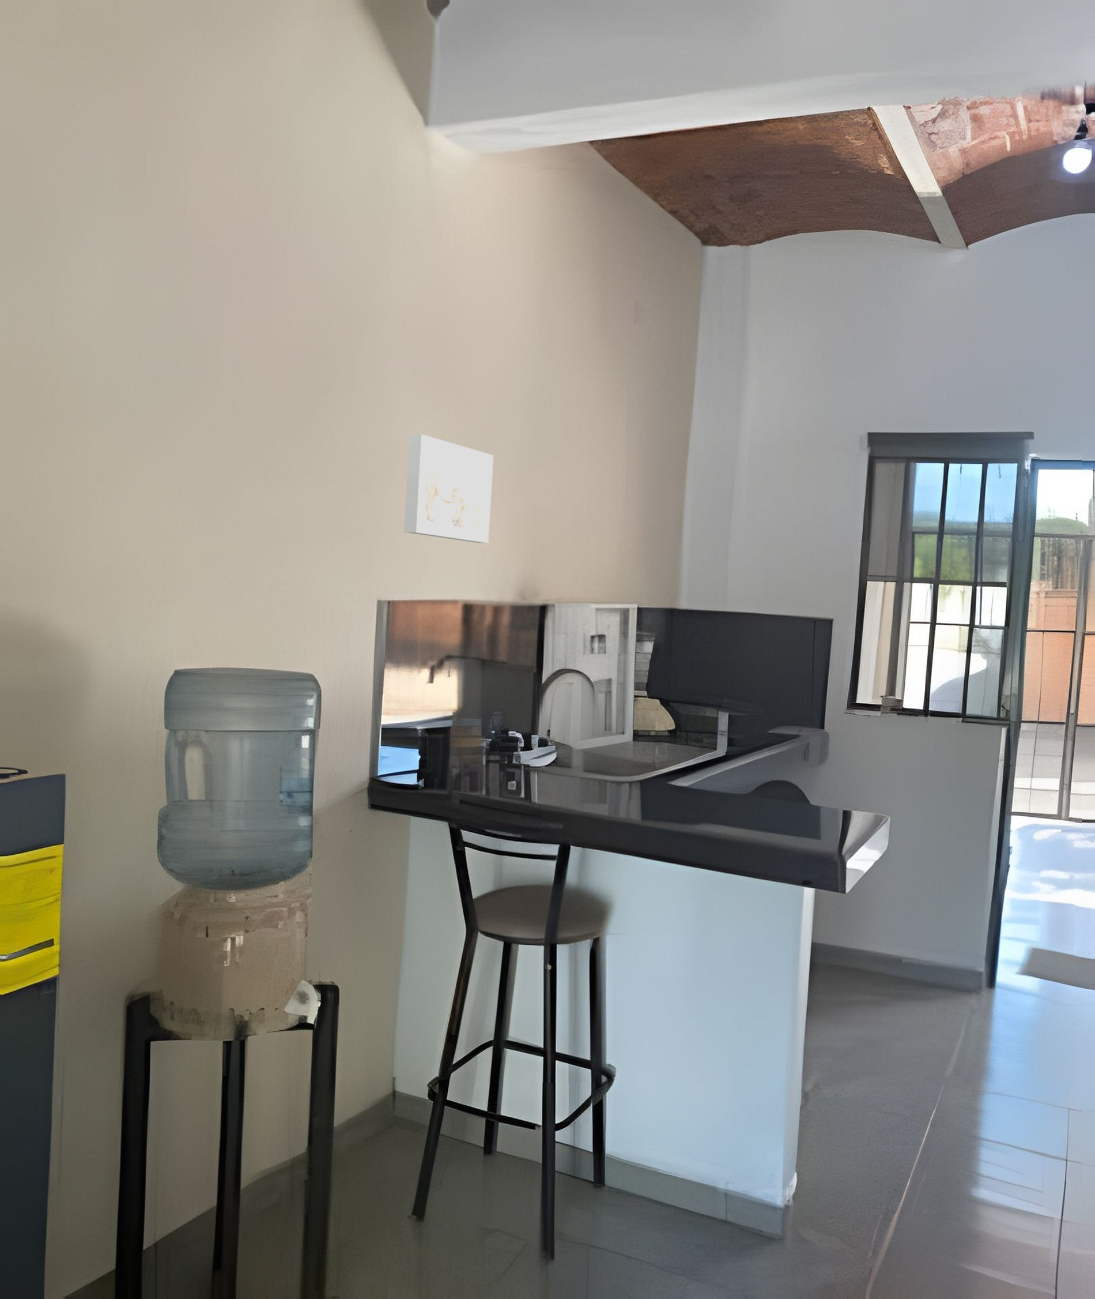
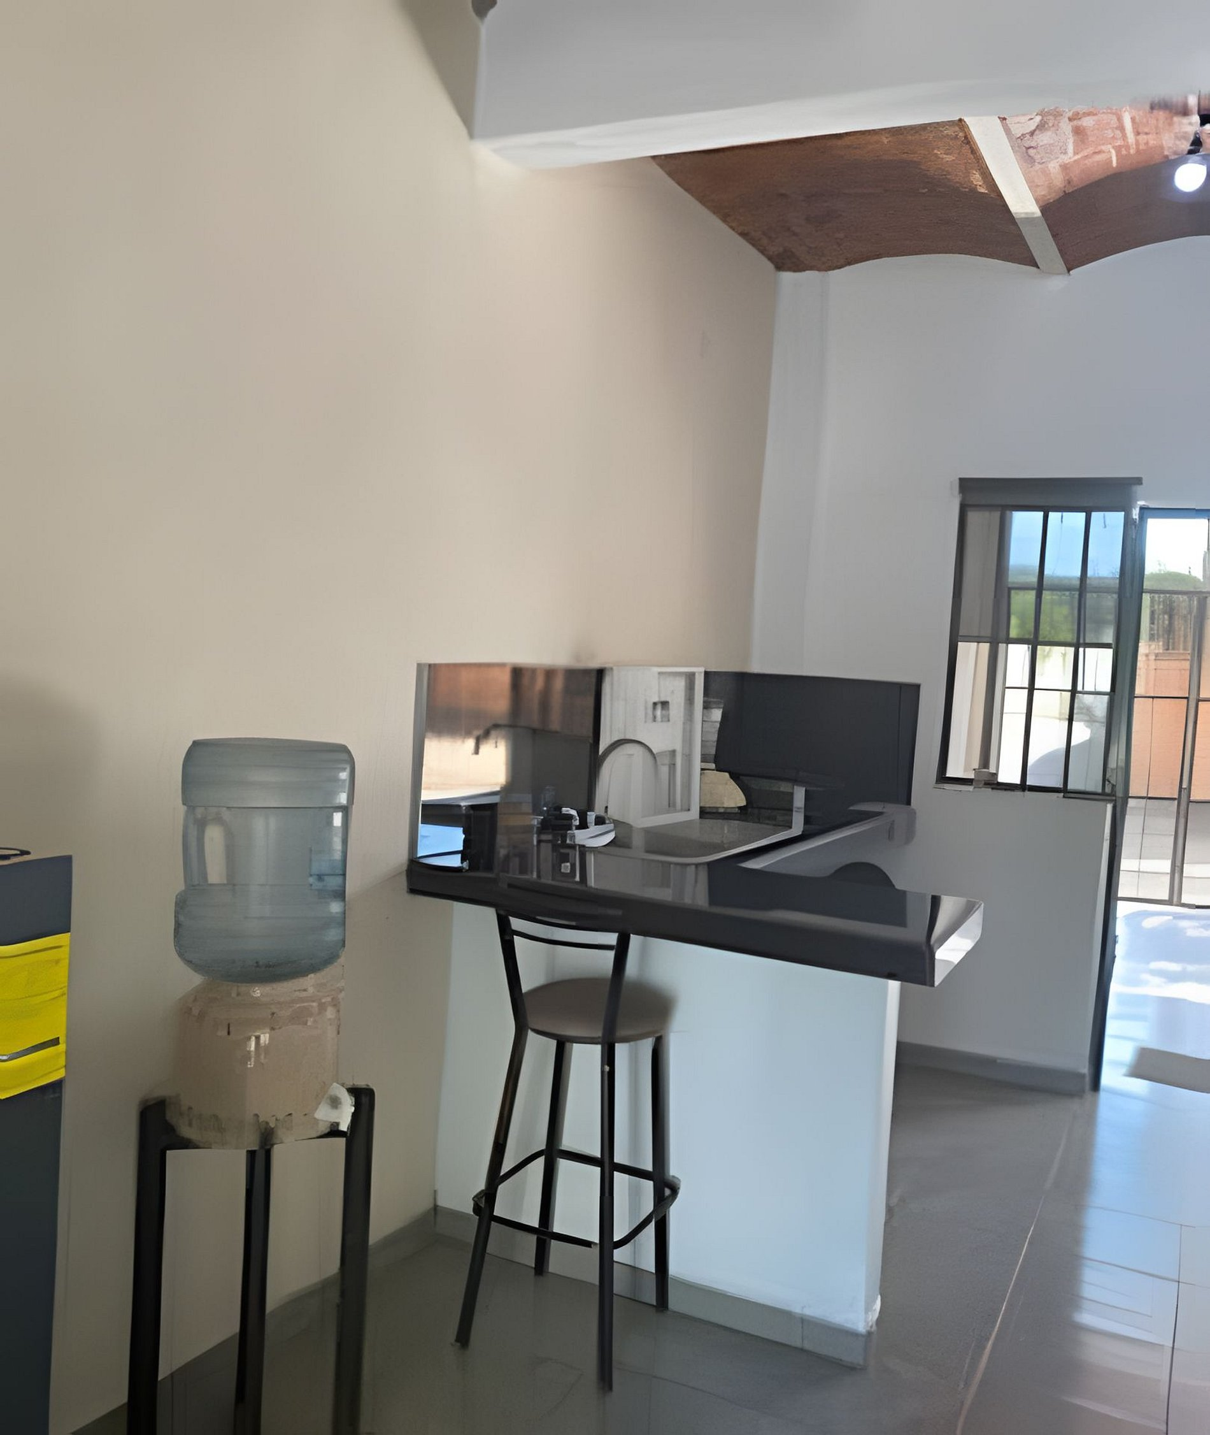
- wall art [403,434,494,544]
